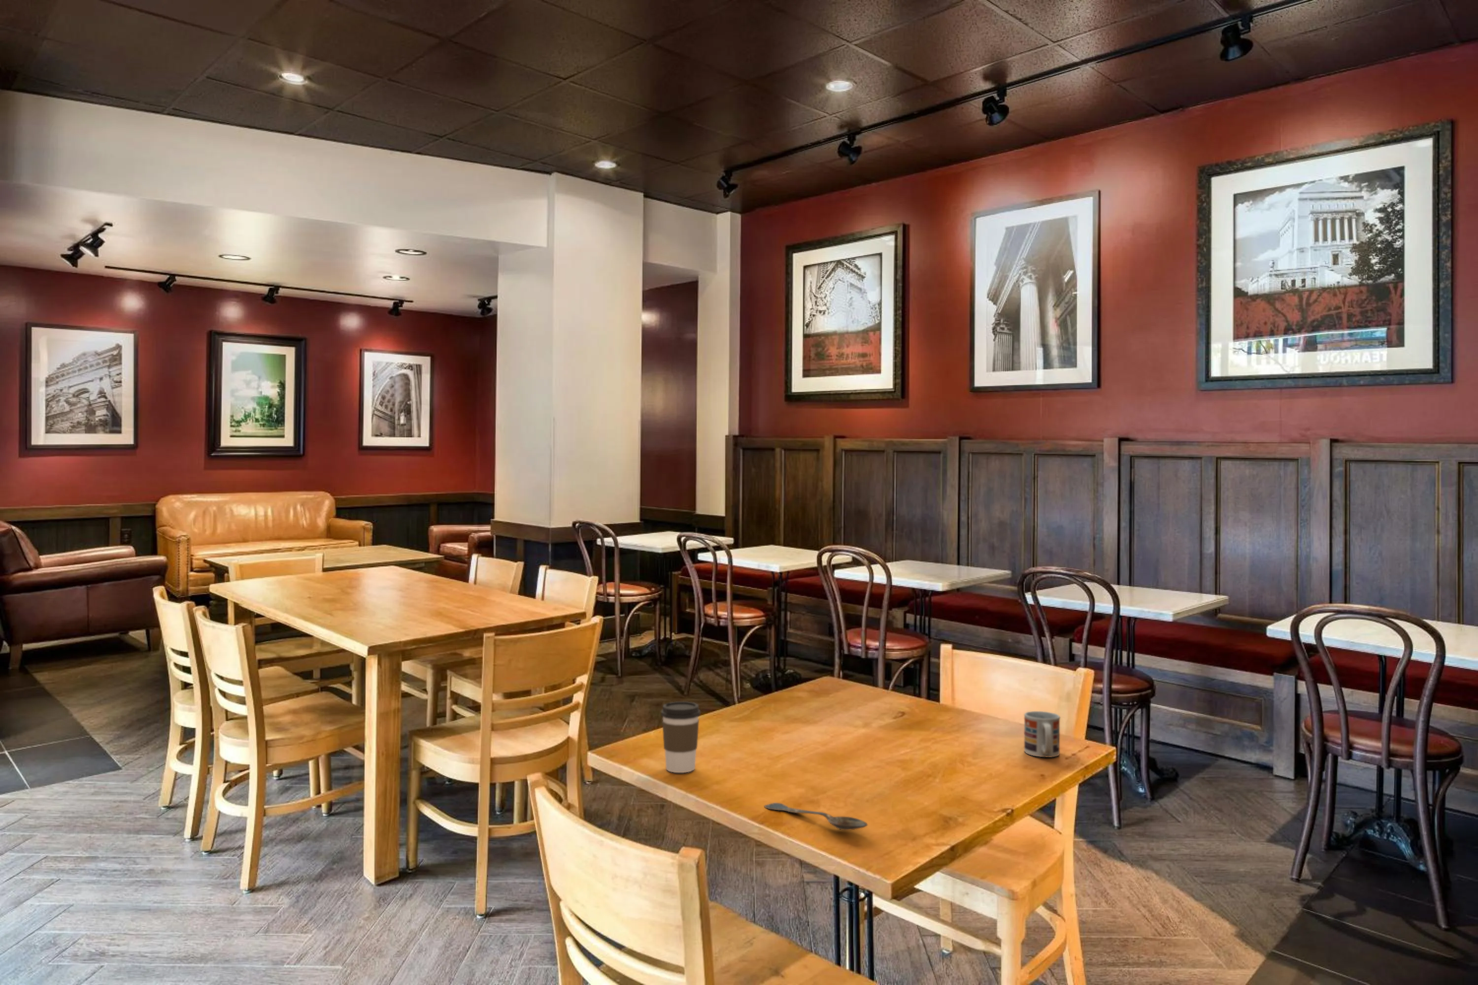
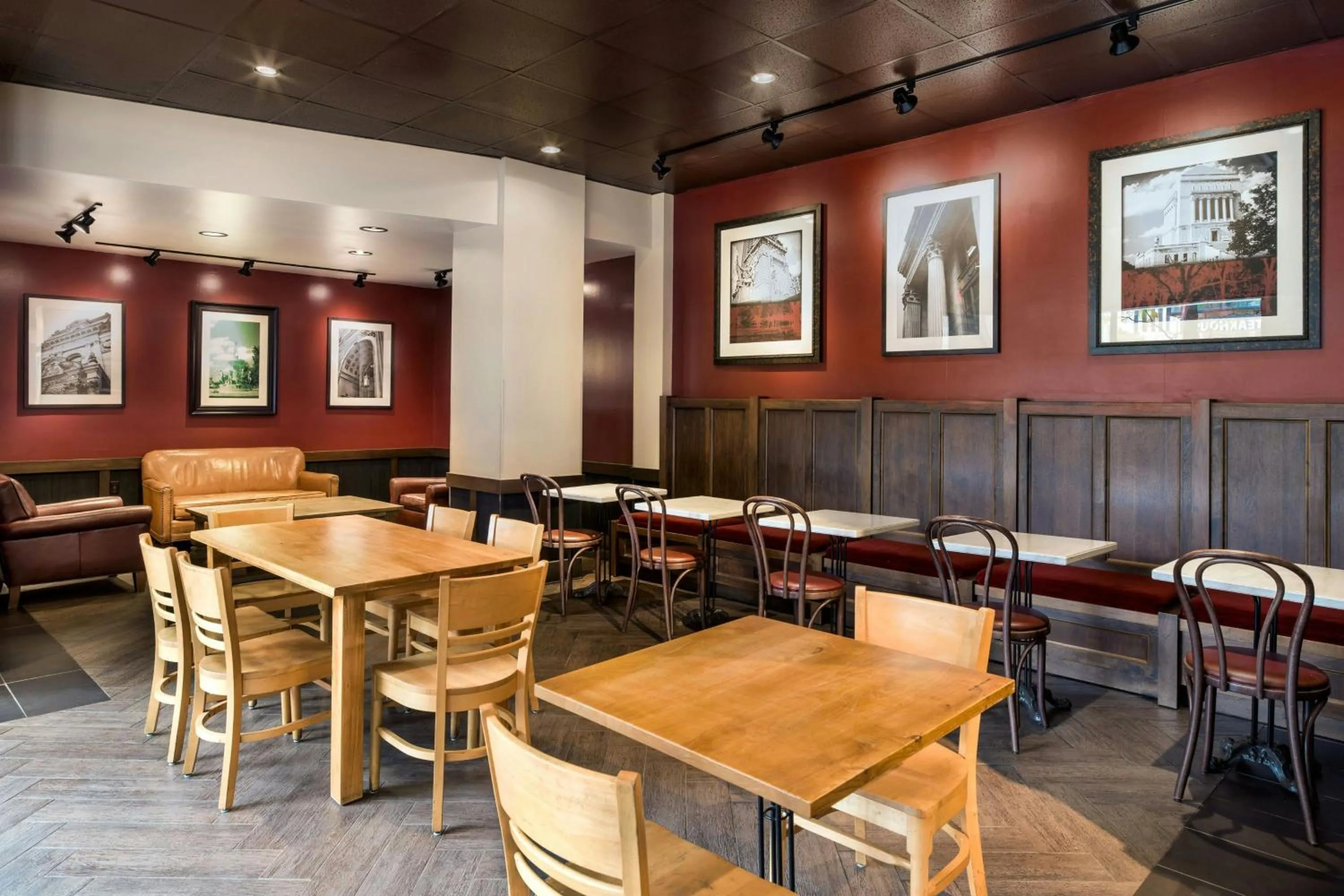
- cup [1024,710,1061,757]
- spoon [763,803,868,831]
- coffee cup [661,701,701,773]
